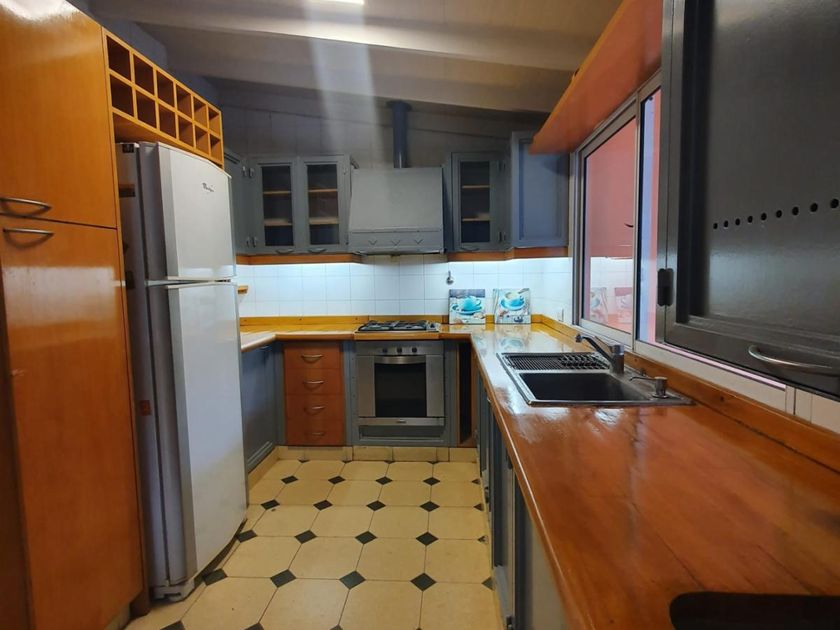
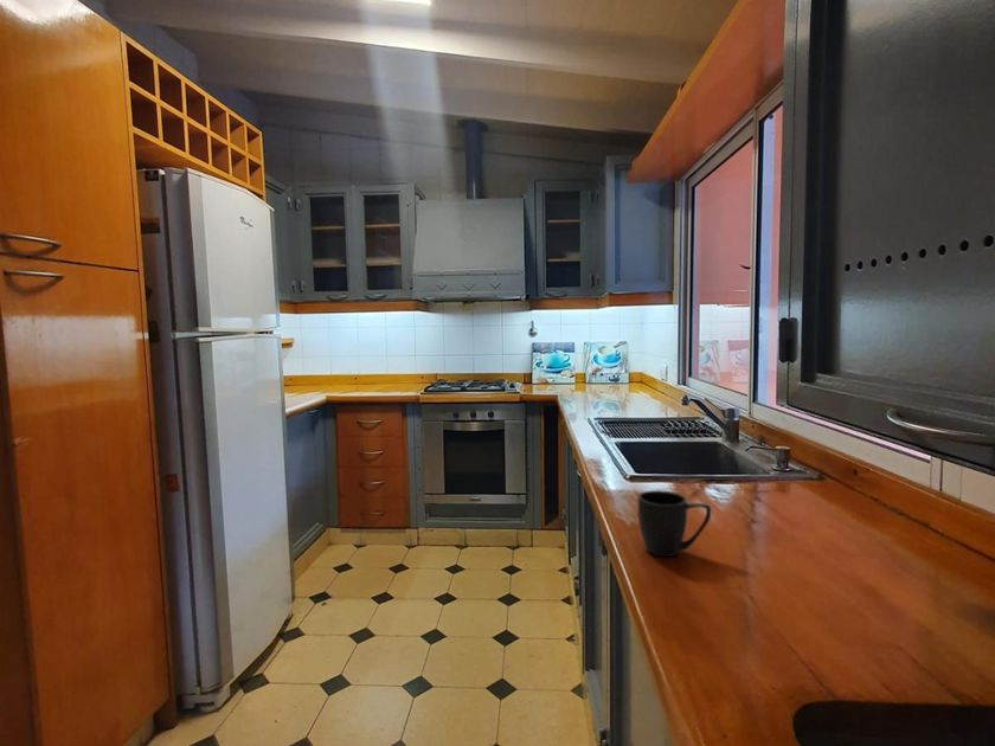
+ mug [637,489,712,558]
